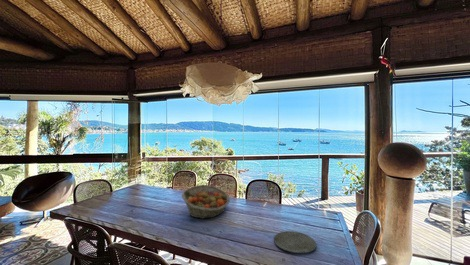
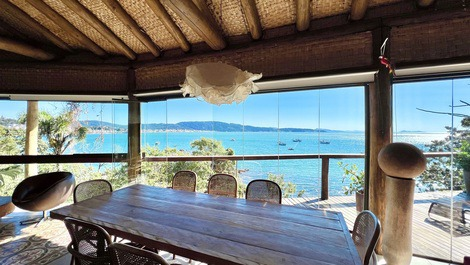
- fruit basket [181,184,231,220]
- plate [273,230,317,254]
